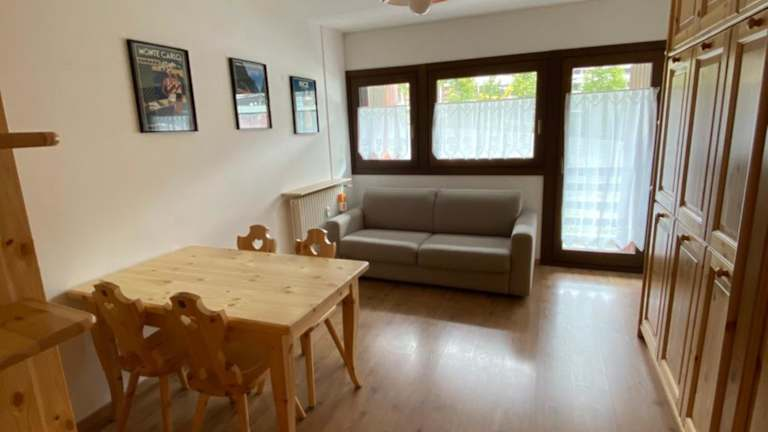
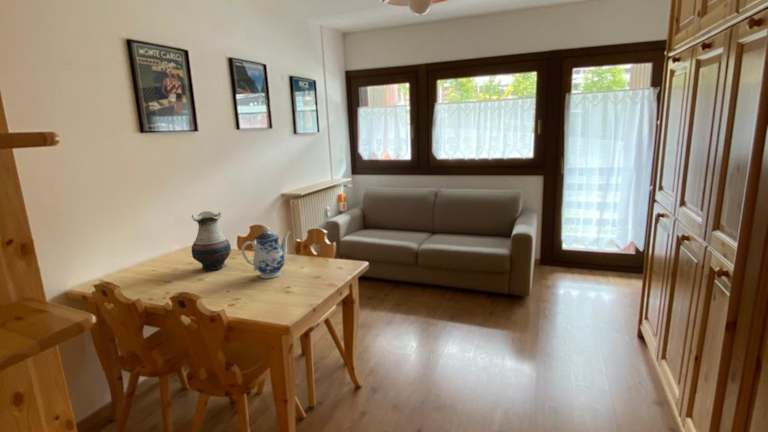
+ vase [190,210,232,272]
+ teapot [241,225,291,279]
